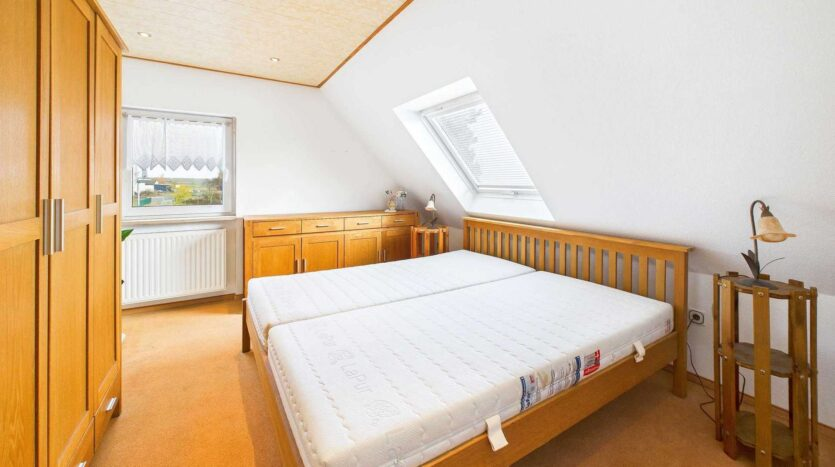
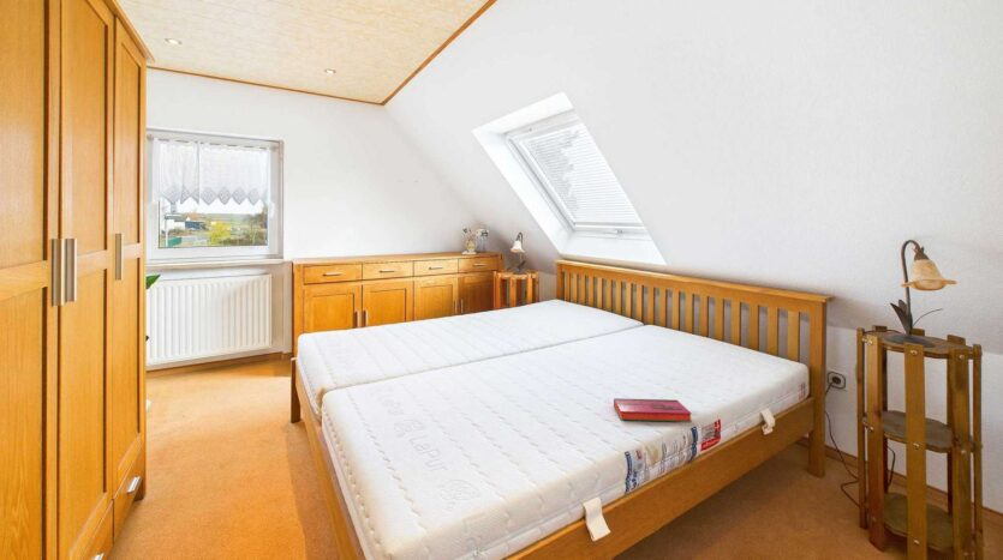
+ hardback book [613,397,693,423]
